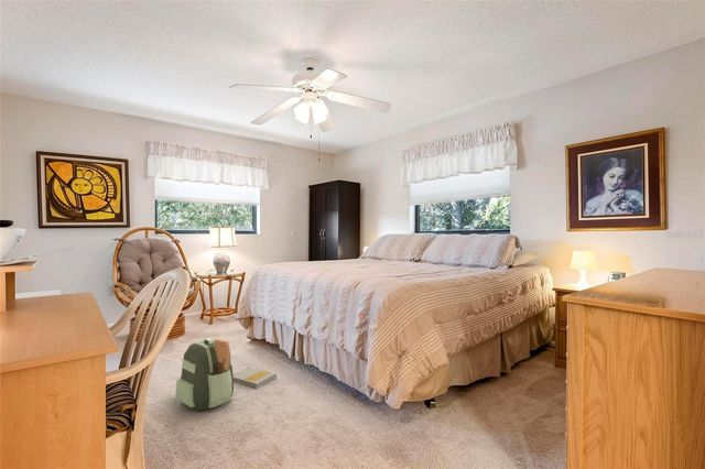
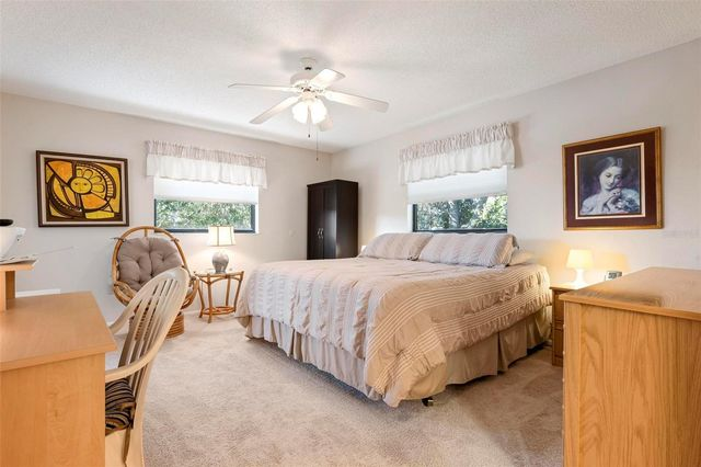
- book [232,366,278,389]
- backpack [175,337,235,412]
